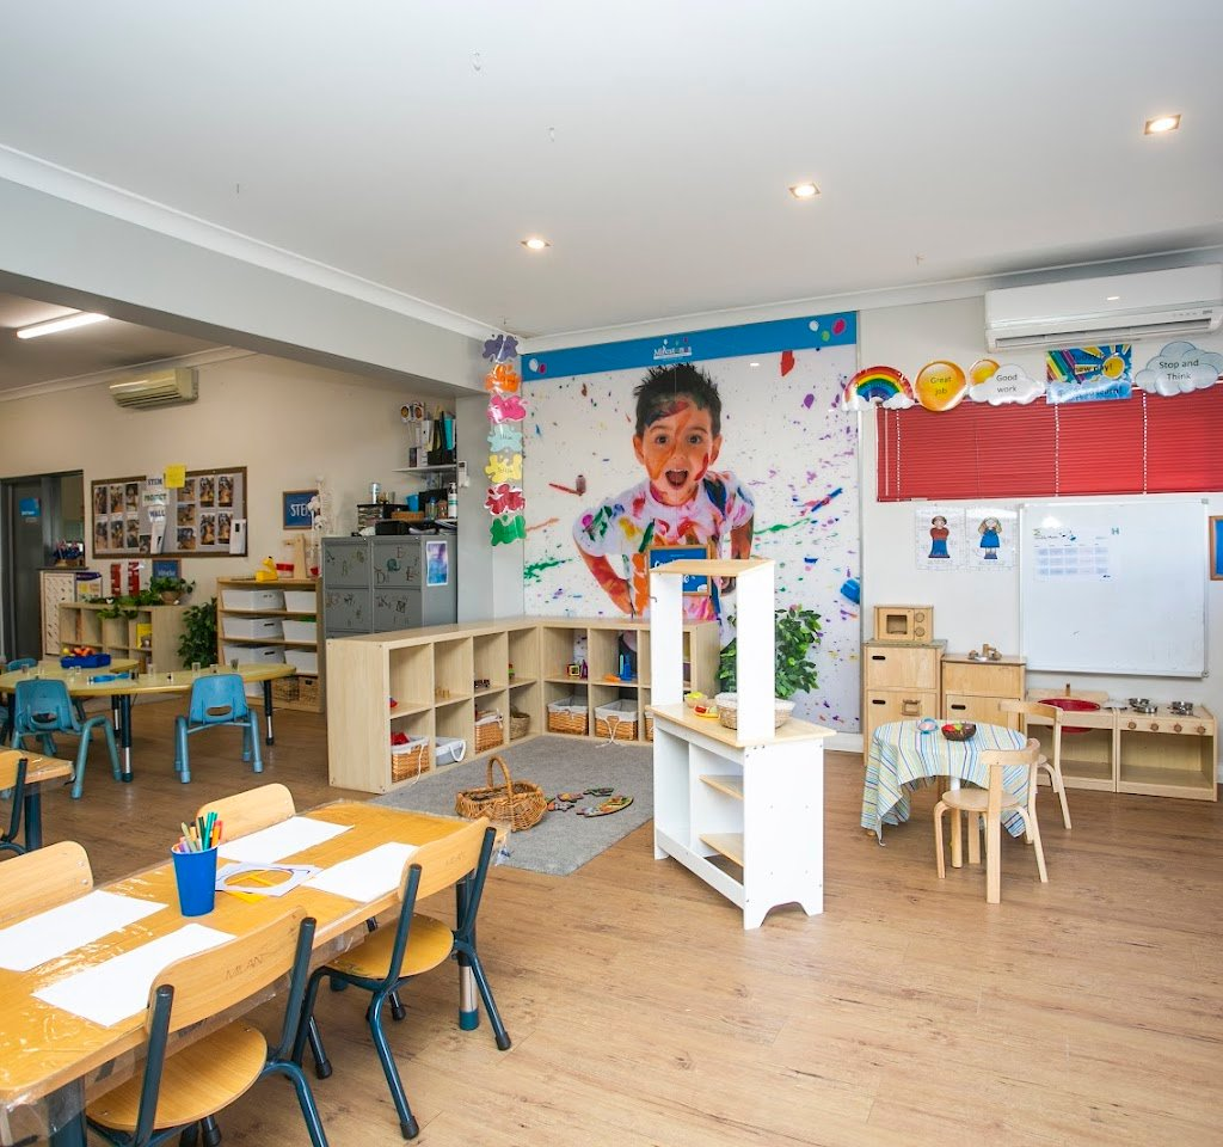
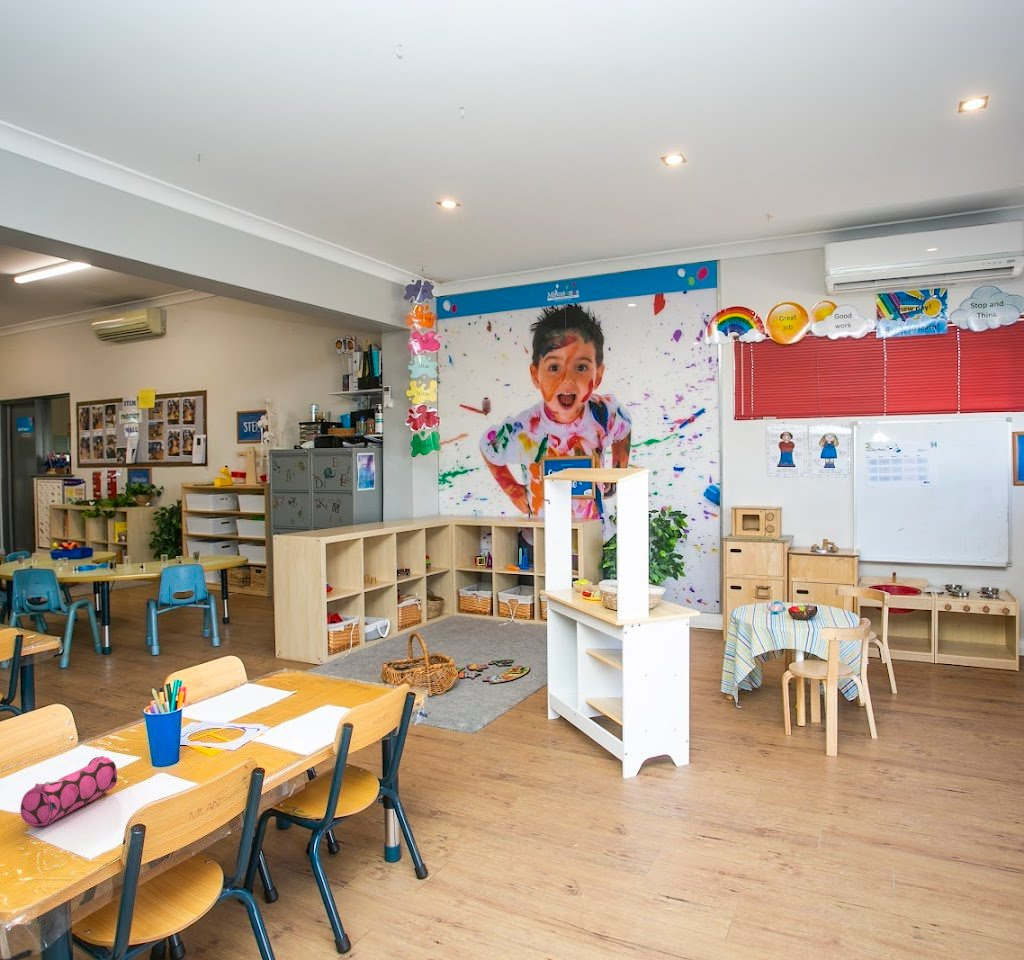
+ pencil case [19,755,118,828]
